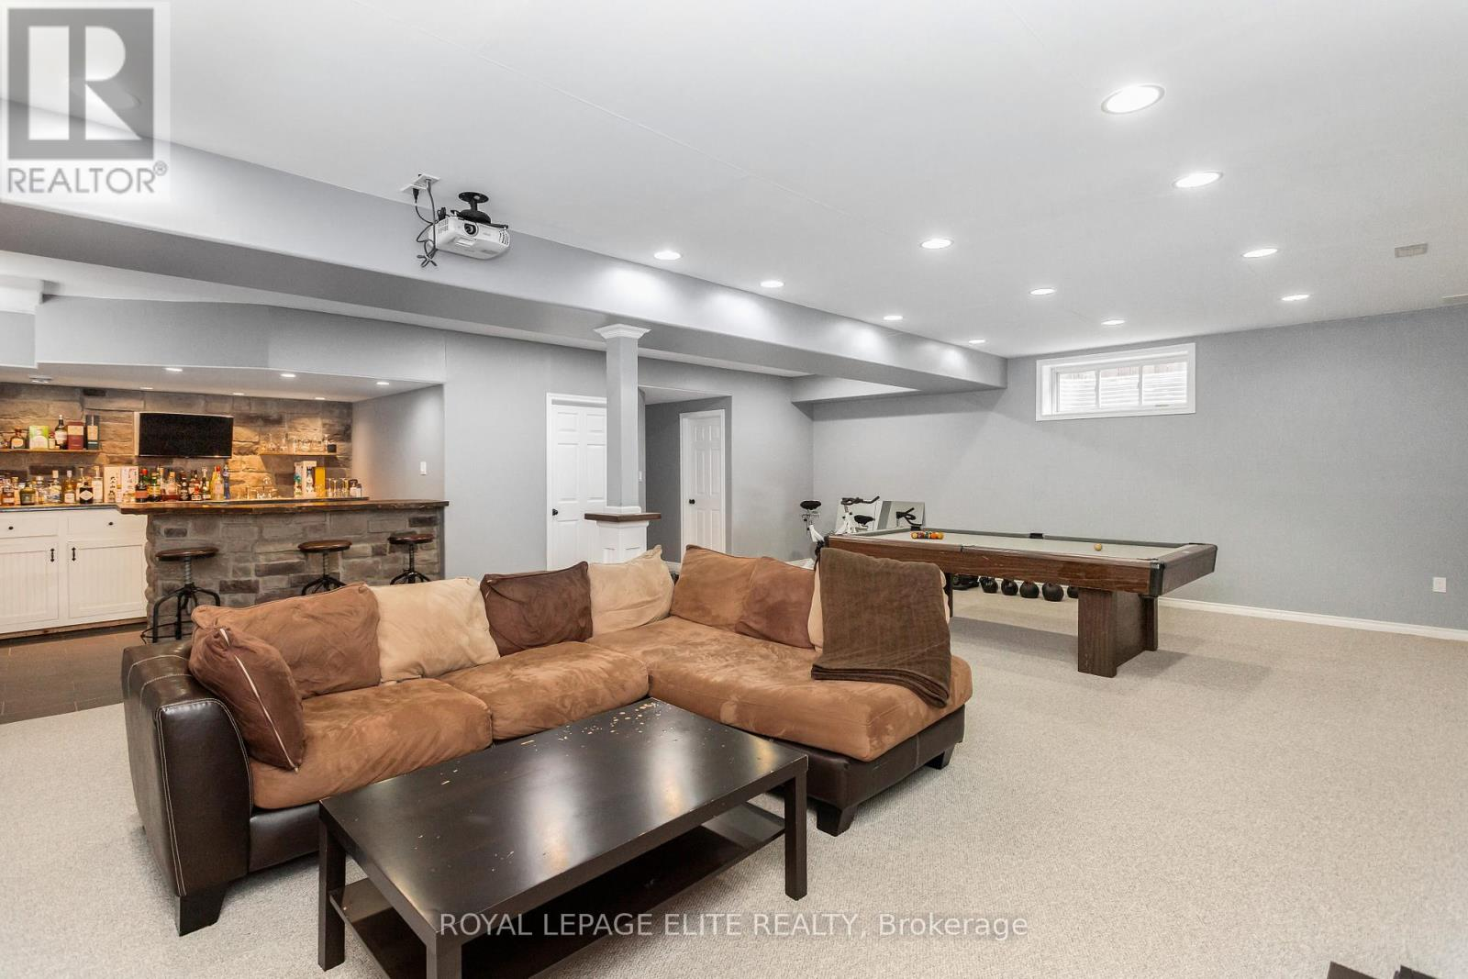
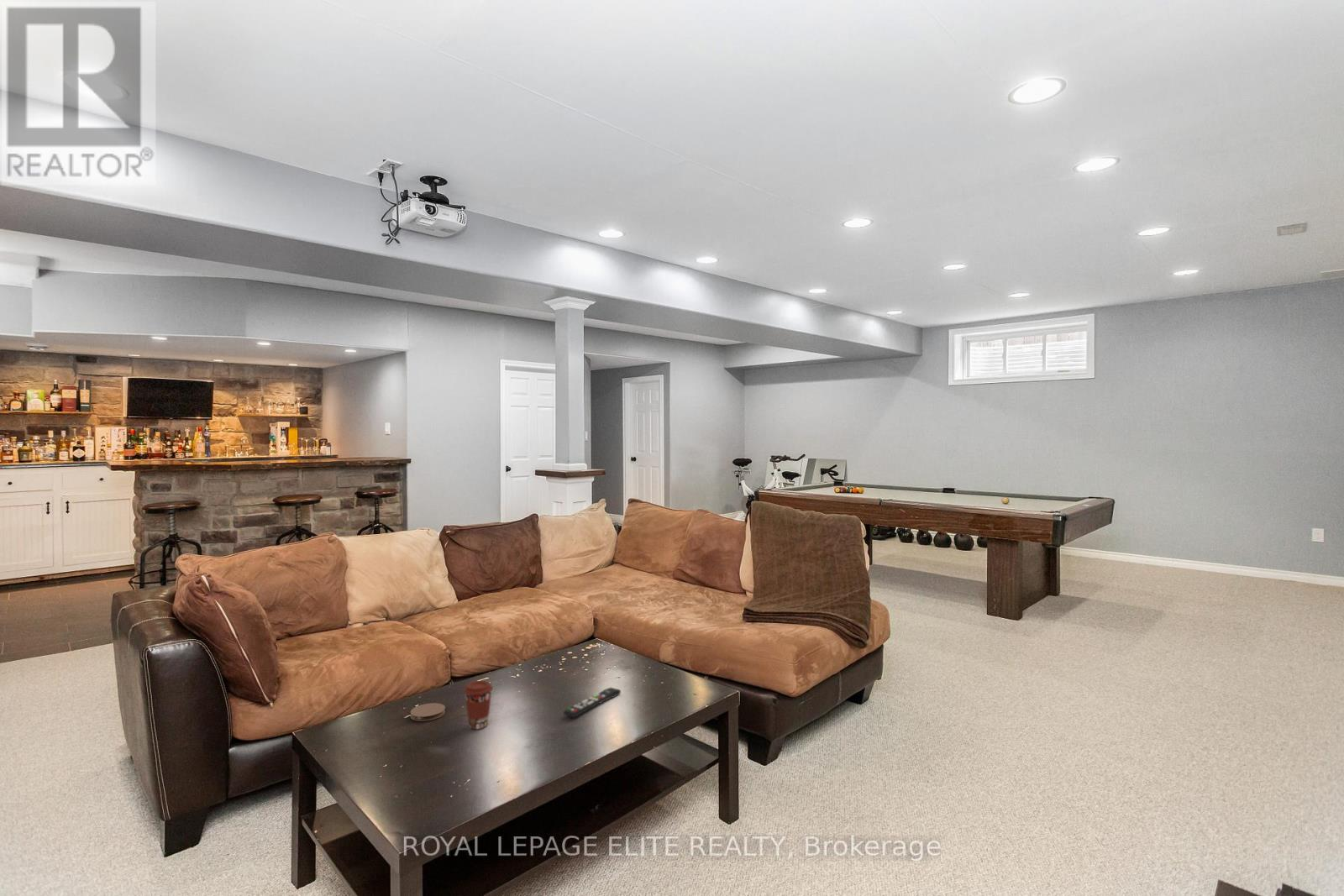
+ coaster [410,702,446,722]
+ remote control [563,687,622,718]
+ coffee cup [463,680,494,730]
